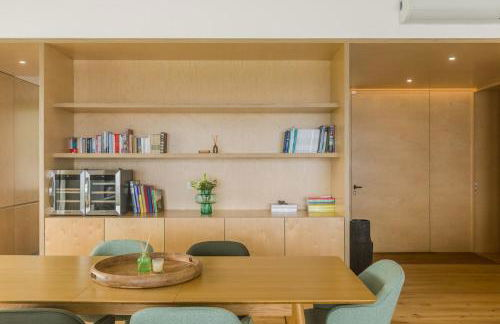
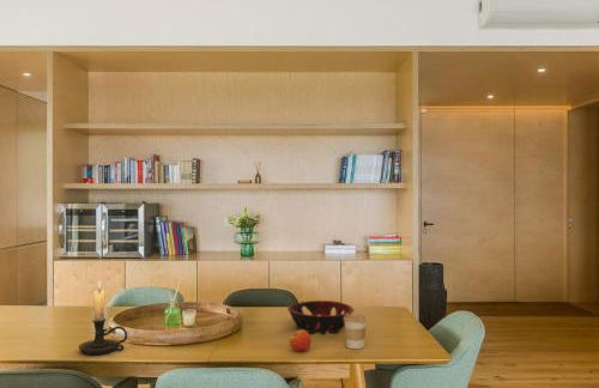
+ candle holder [78,279,128,356]
+ apple [289,329,311,352]
+ decorative bowl [286,299,355,334]
+ coffee cup [344,313,368,350]
